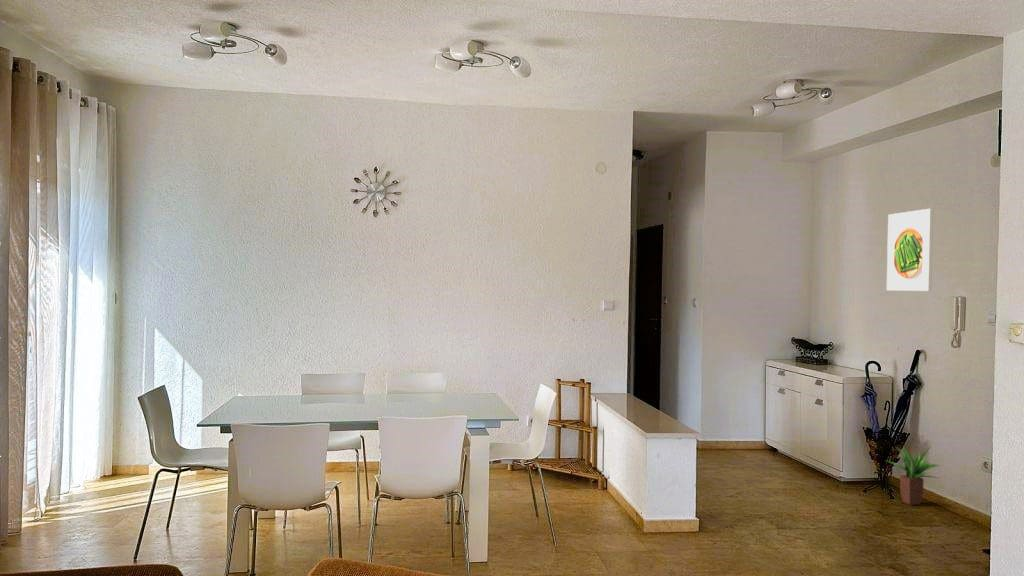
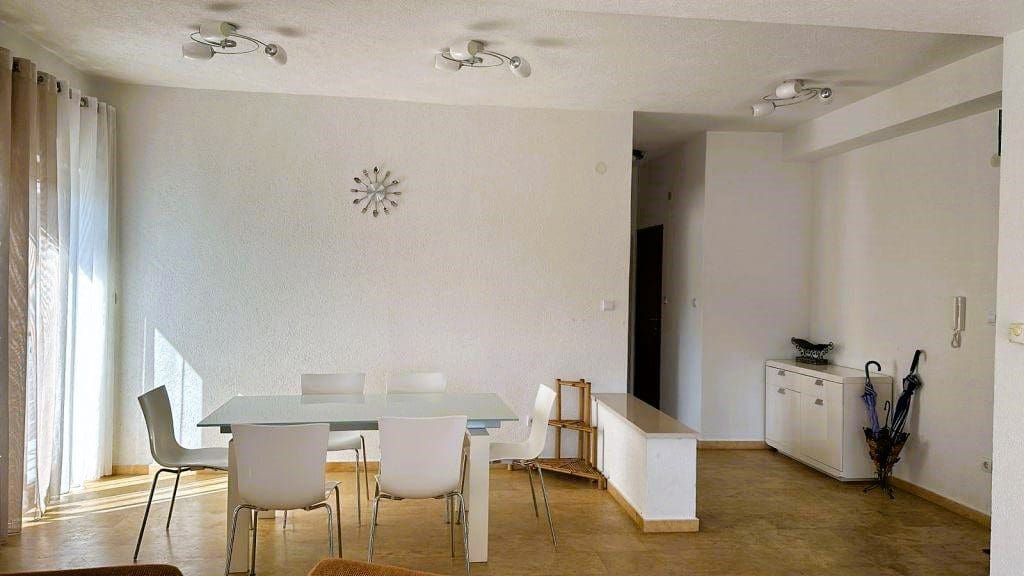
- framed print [886,208,934,292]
- potted plant [886,445,942,506]
